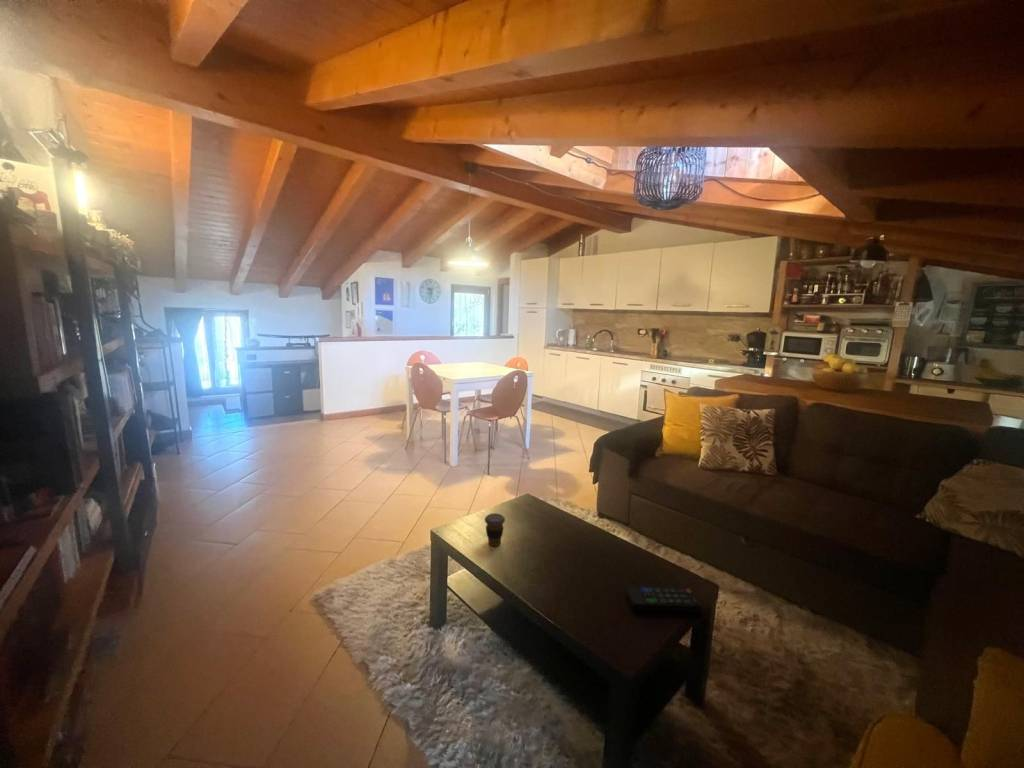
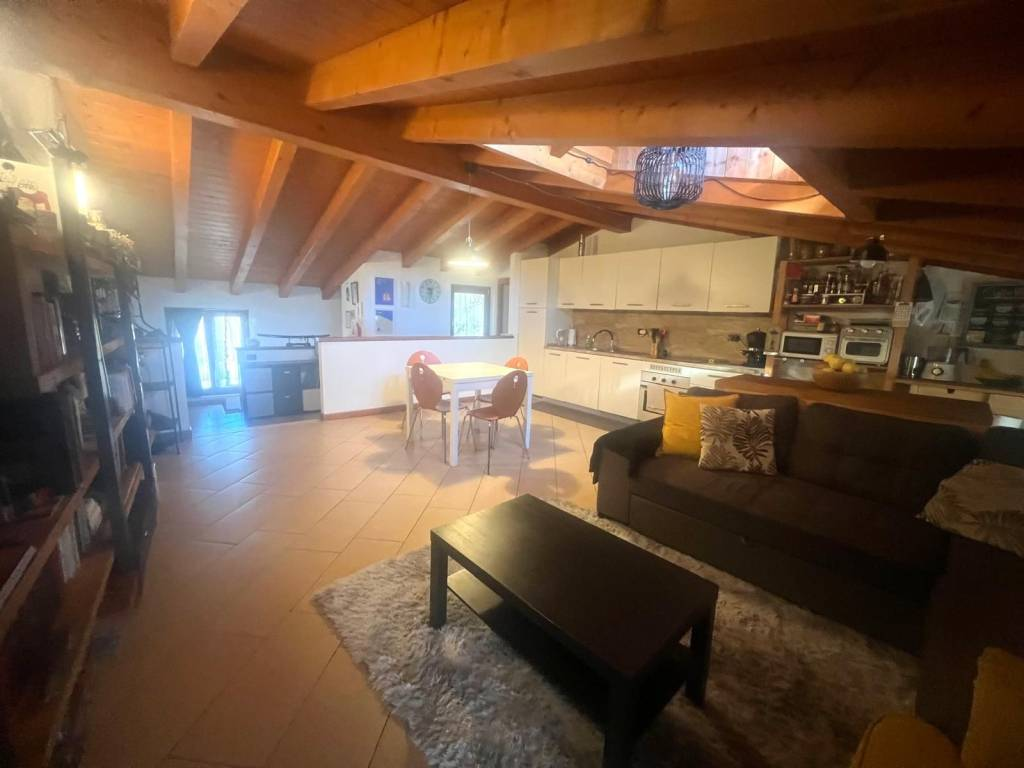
- coffee cup [484,512,506,547]
- remote control [626,585,702,613]
